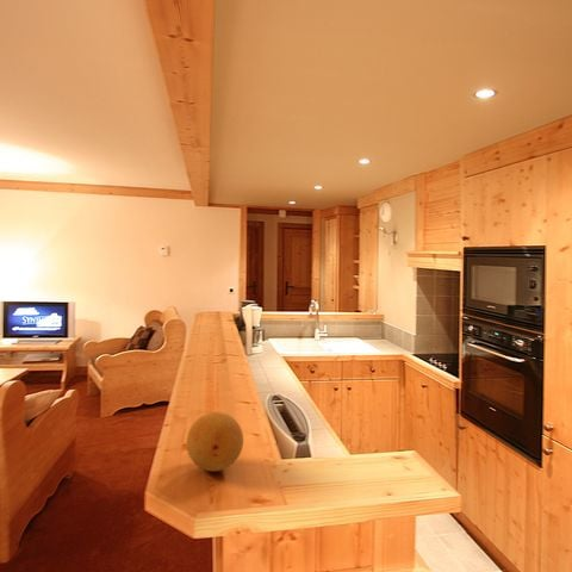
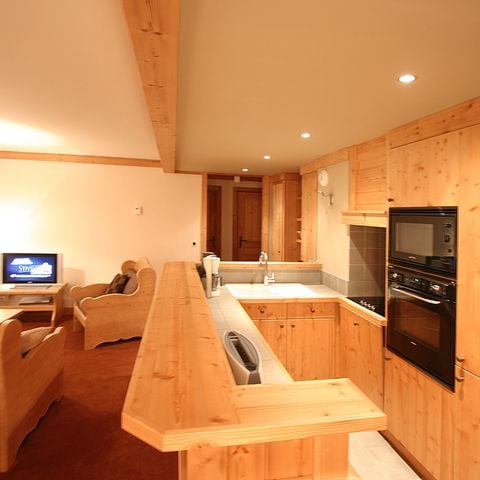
- fruit [186,410,244,473]
